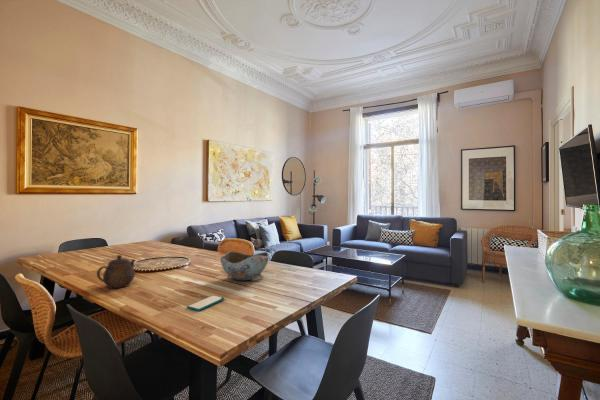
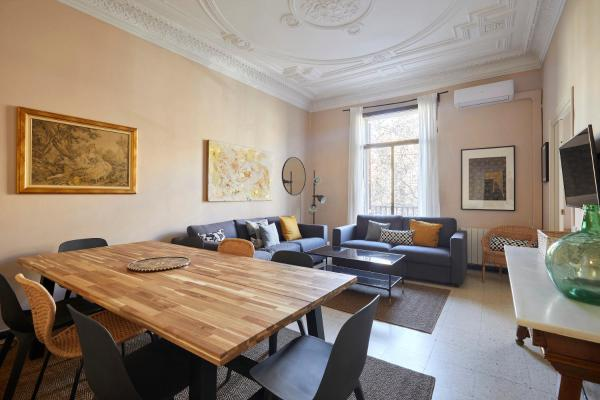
- bowl [220,250,270,281]
- smartphone [186,294,225,312]
- teapot [96,254,136,289]
